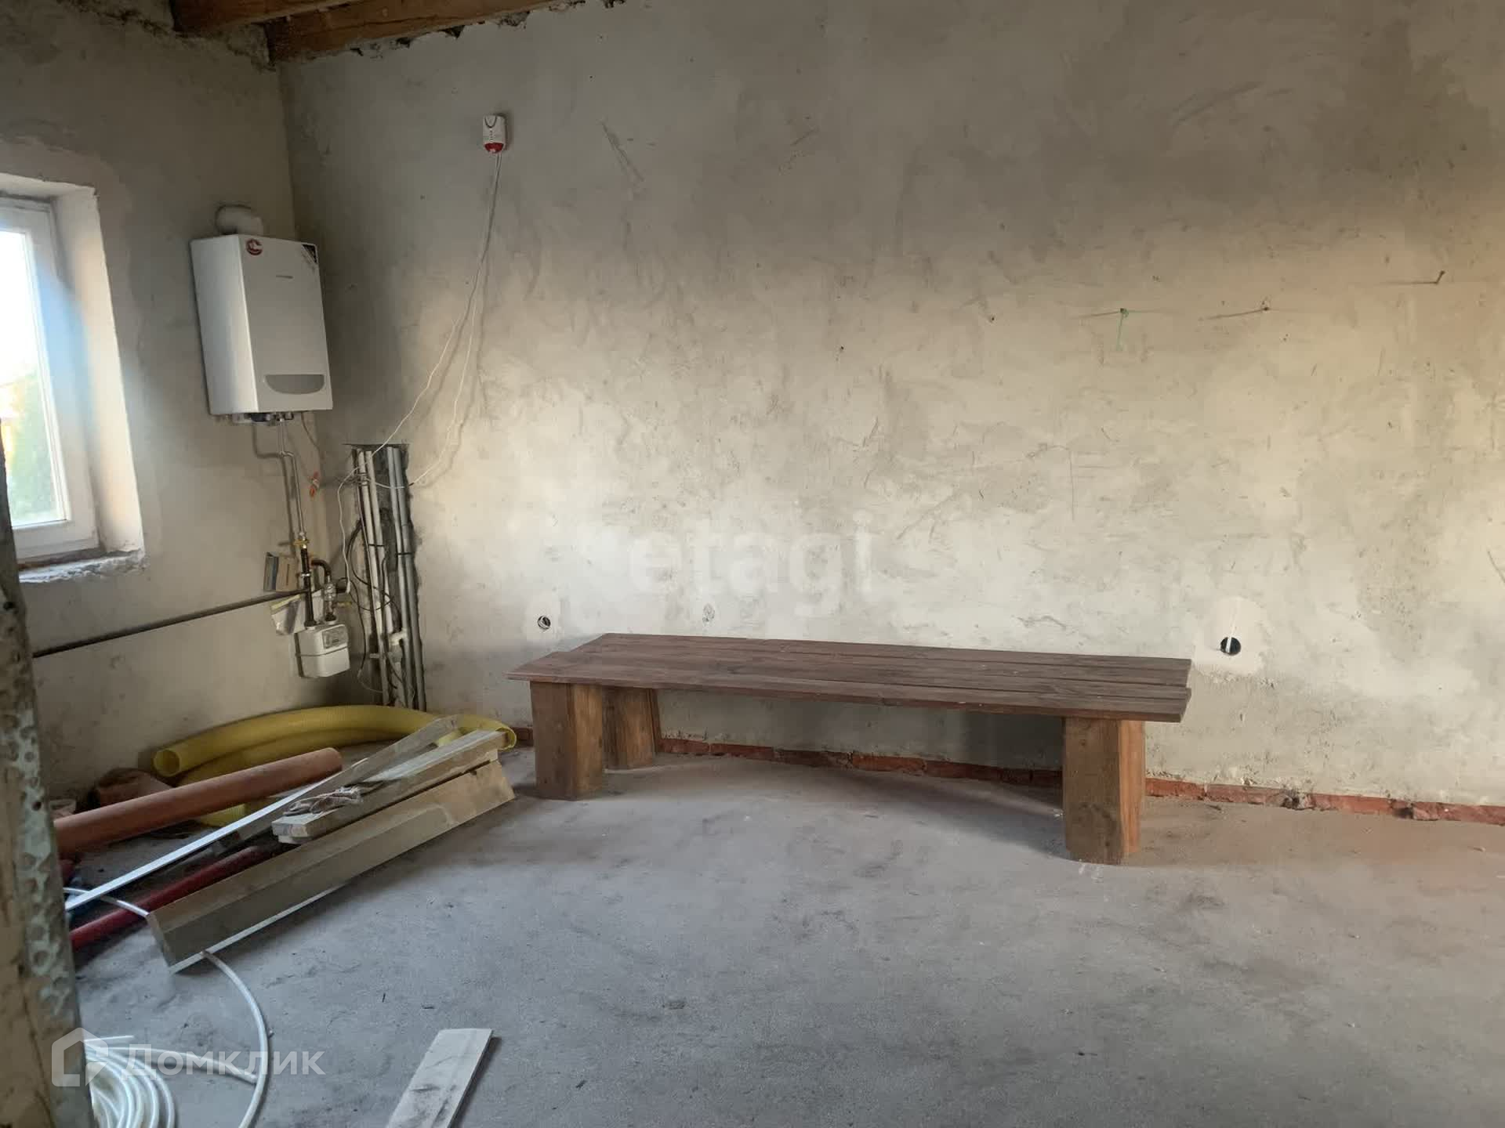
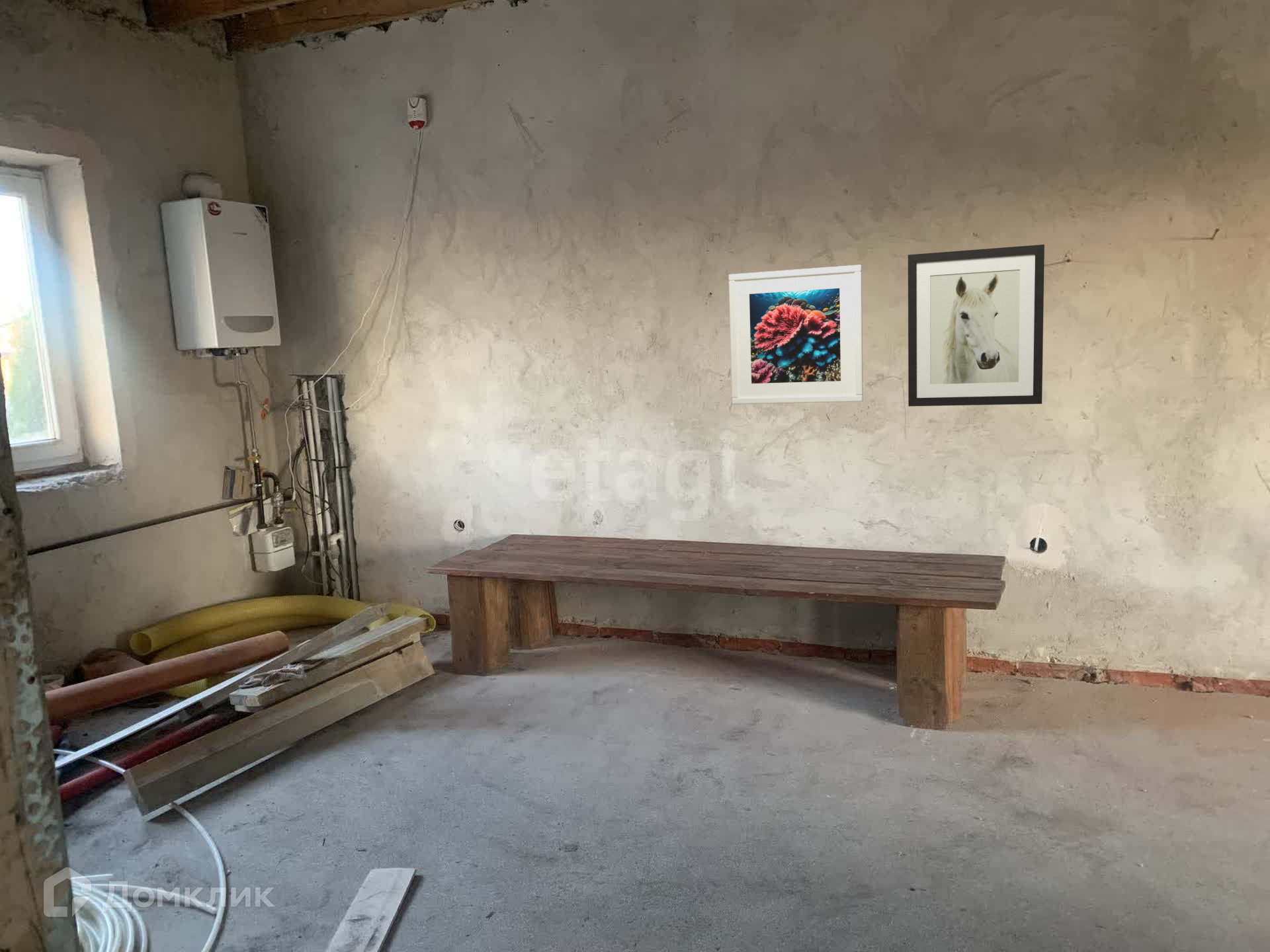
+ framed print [728,264,864,405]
+ wall art [908,244,1045,407]
